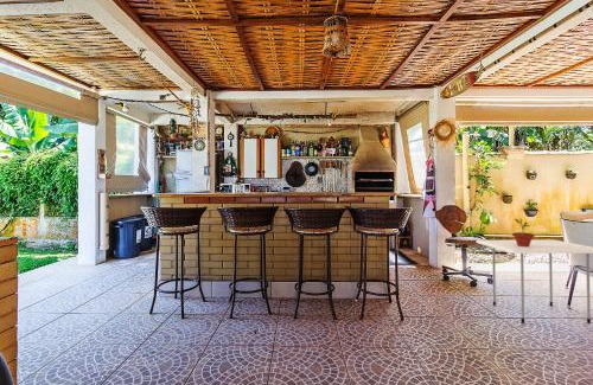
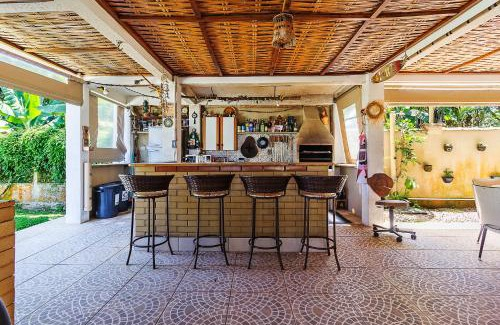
- dining table [474,239,593,325]
- potted plant [511,217,536,246]
